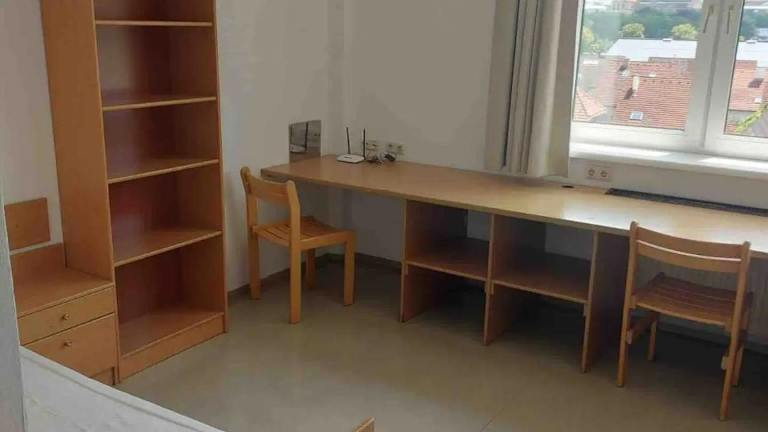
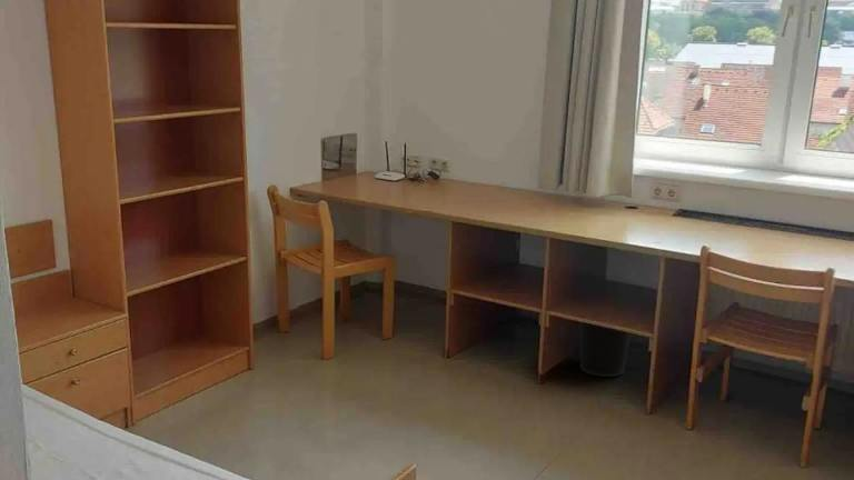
+ wastebasket [578,322,632,378]
